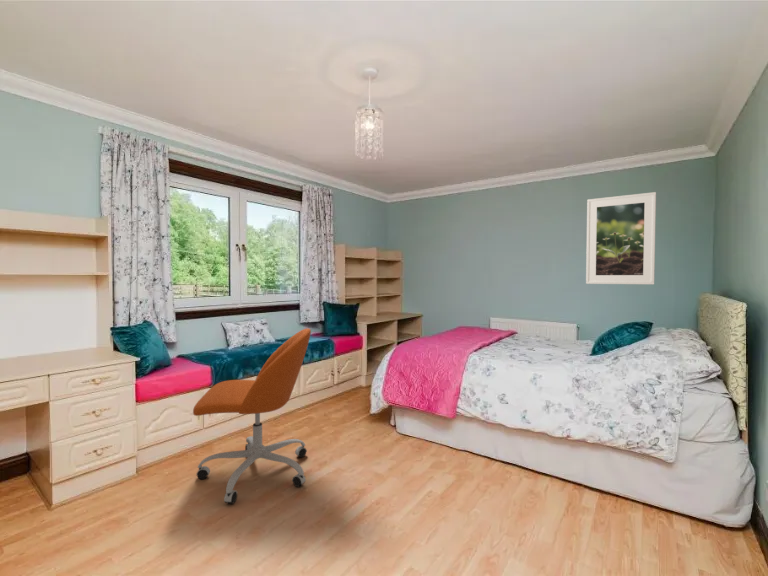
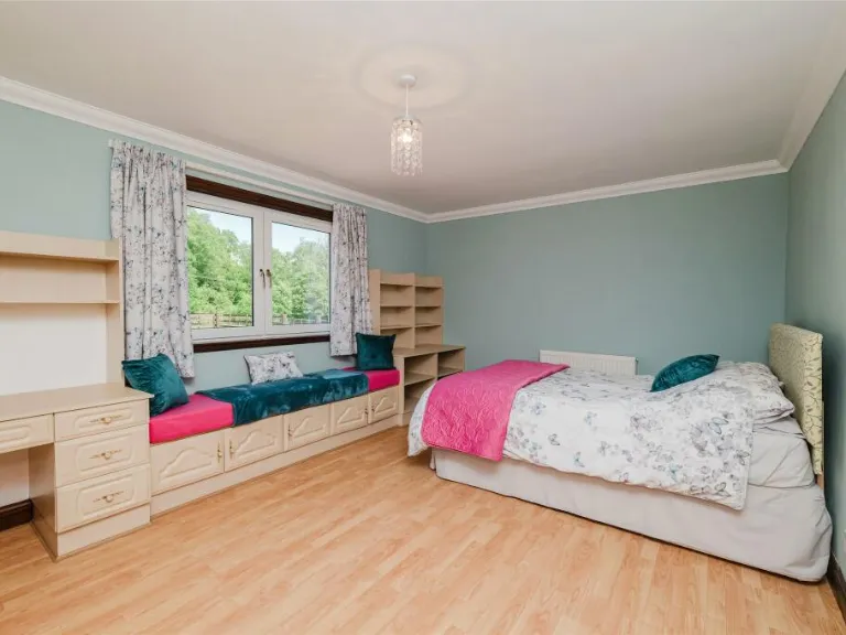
- office chair [192,327,312,505]
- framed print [585,191,657,285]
